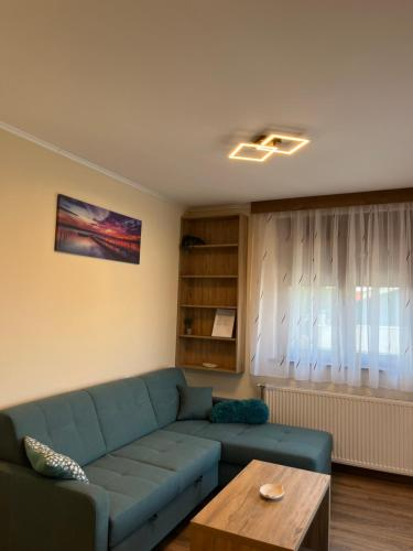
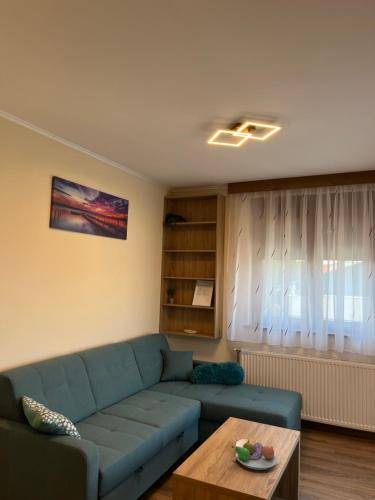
+ fruit bowl [231,438,278,471]
